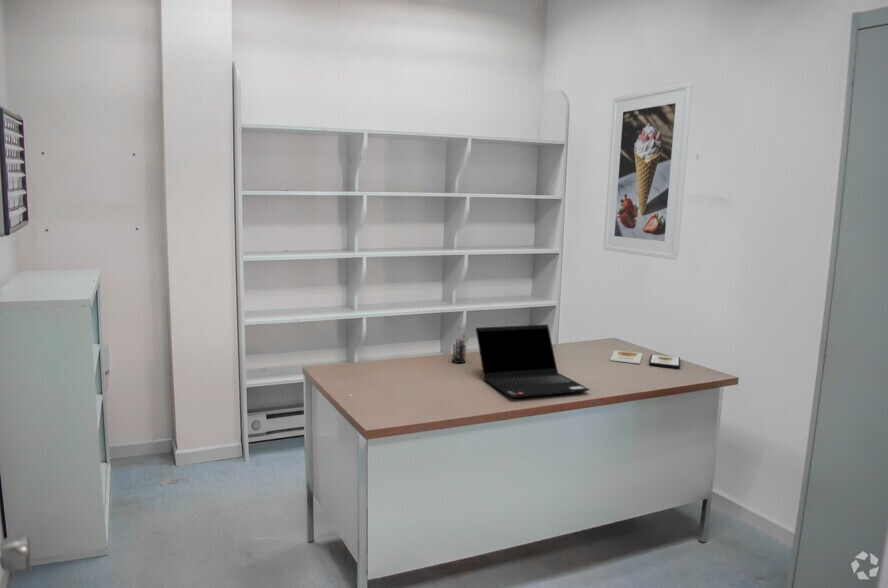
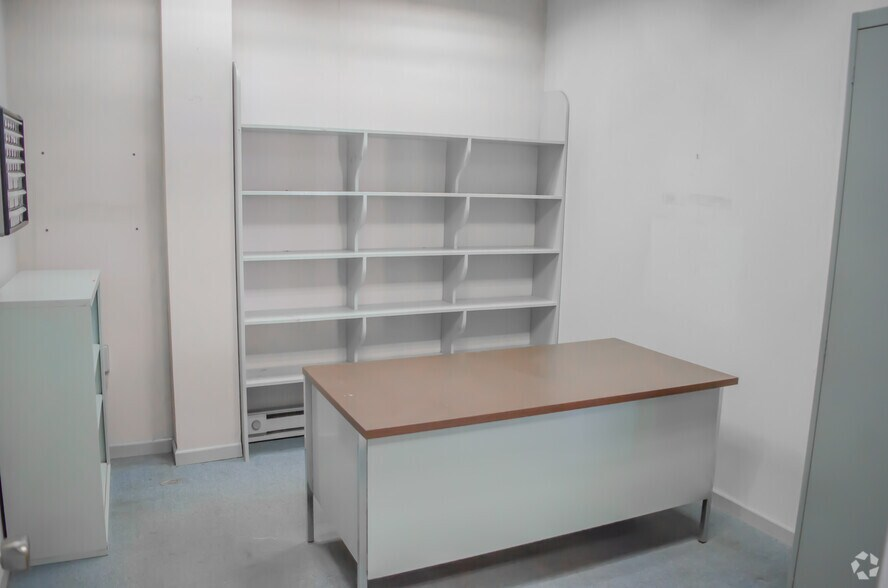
- pen holder [451,334,469,364]
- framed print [602,82,694,261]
- laptop computer [475,324,591,399]
- picture frame [609,349,681,369]
